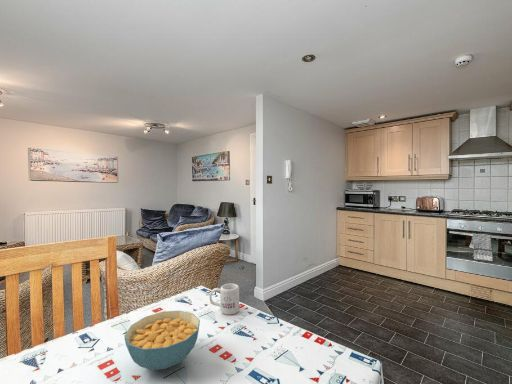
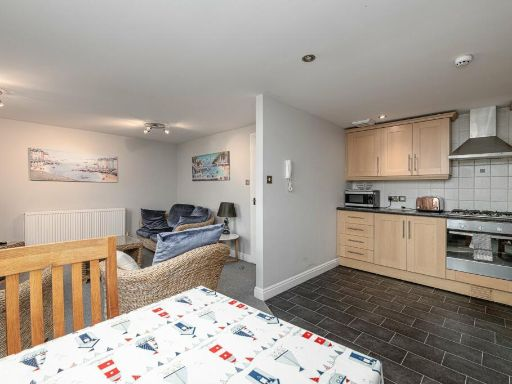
- cereal bowl [123,310,201,371]
- mug [209,283,240,316]
